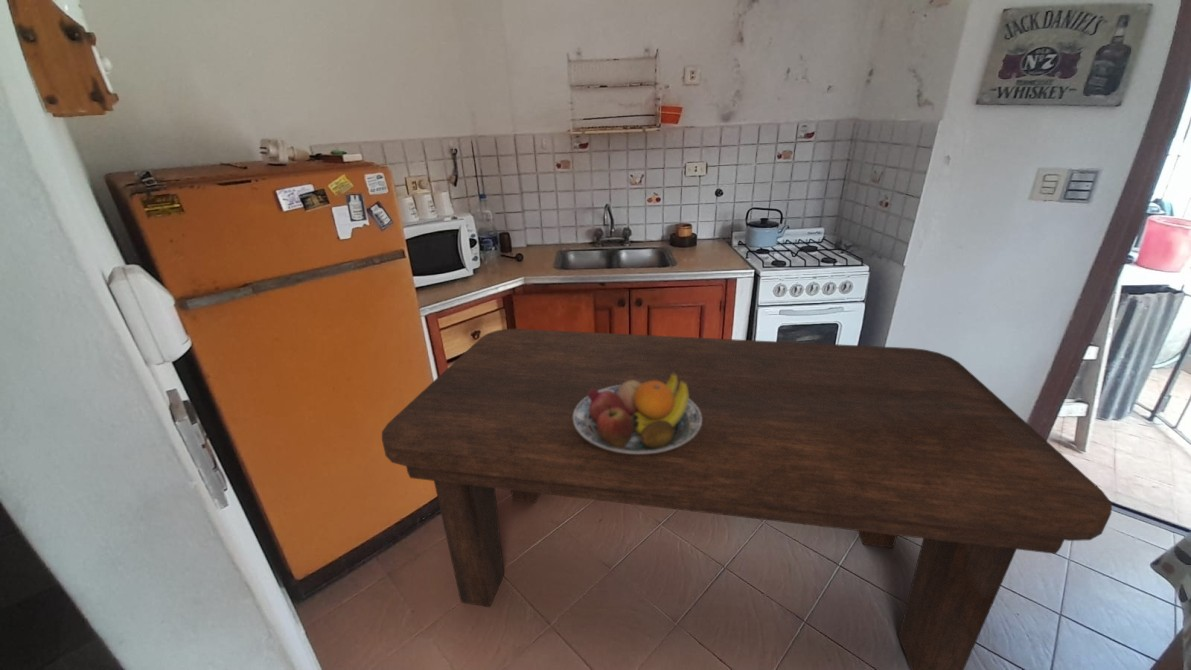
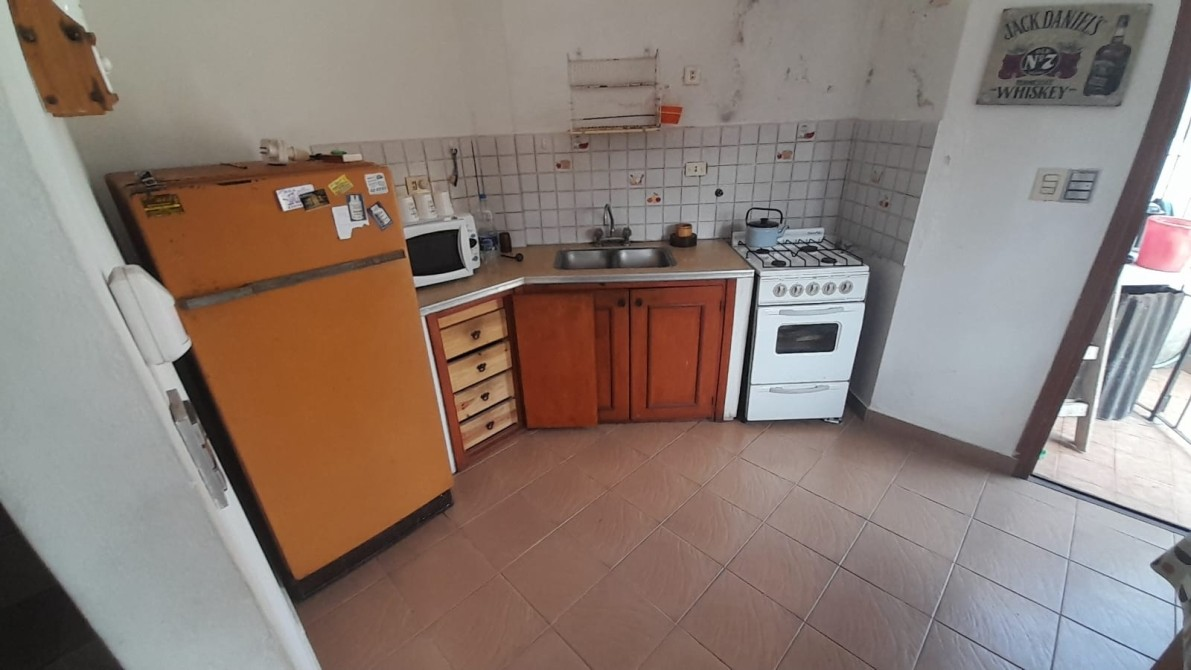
- fruit bowl [573,372,702,454]
- dining table [381,328,1113,670]
